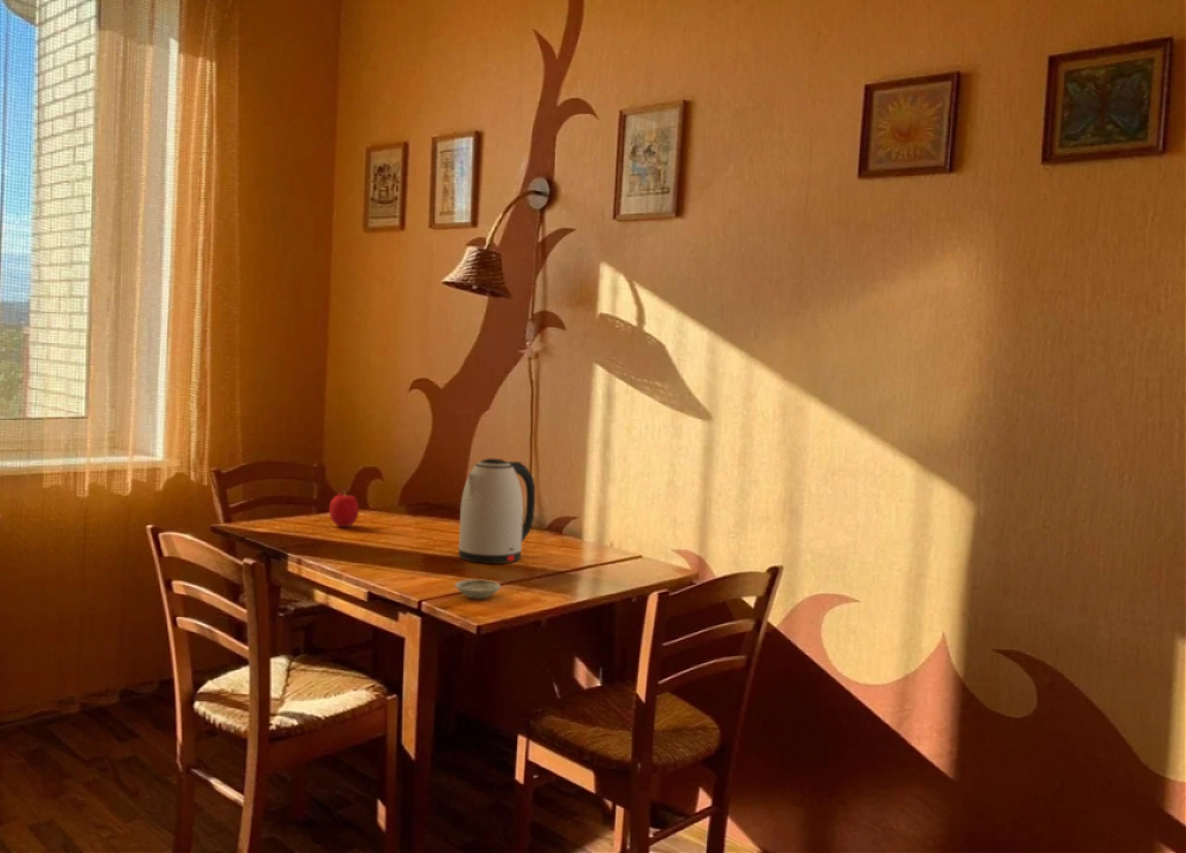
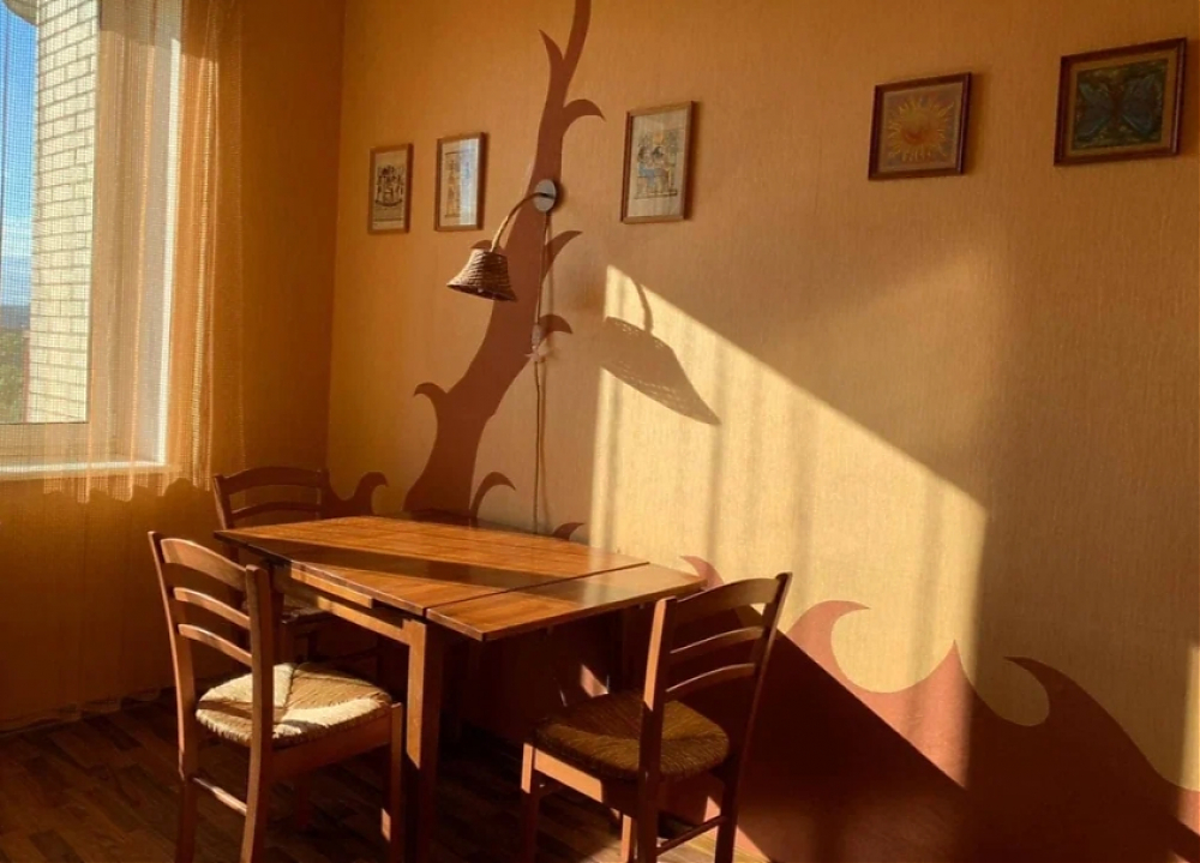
- saucer [454,578,502,600]
- kettle [457,457,536,565]
- fruit [329,491,359,528]
